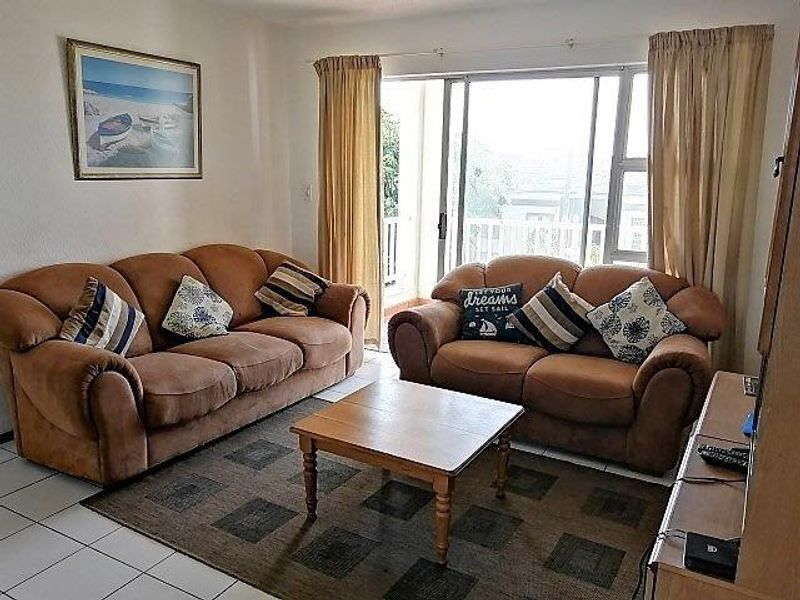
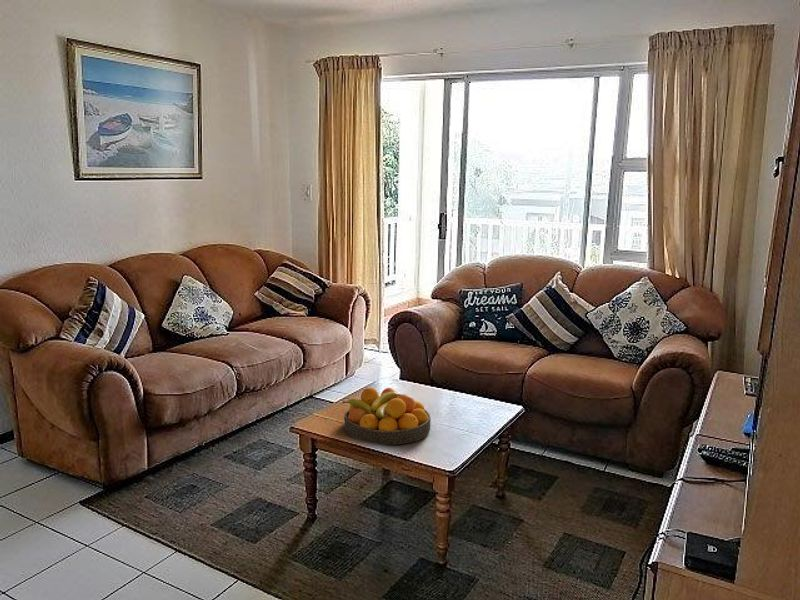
+ fruit bowl [341,387,432,445]
